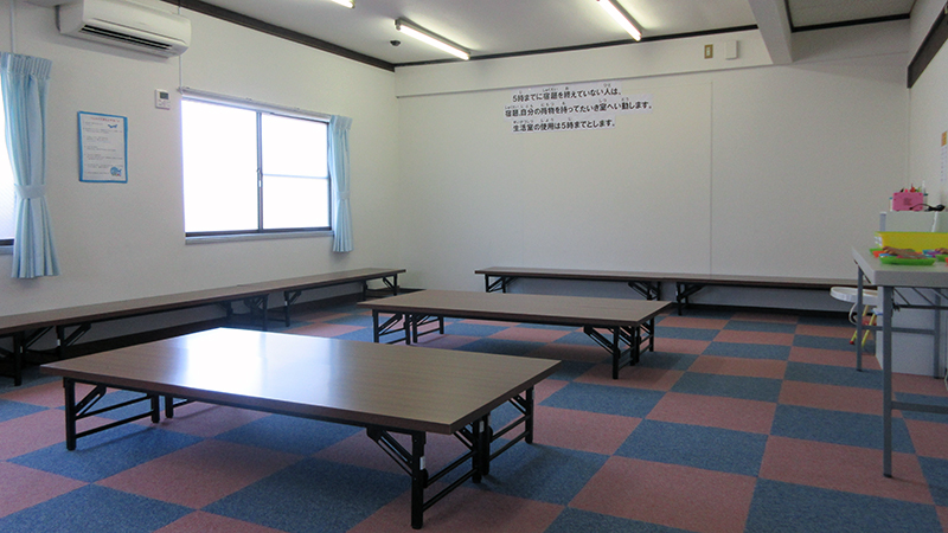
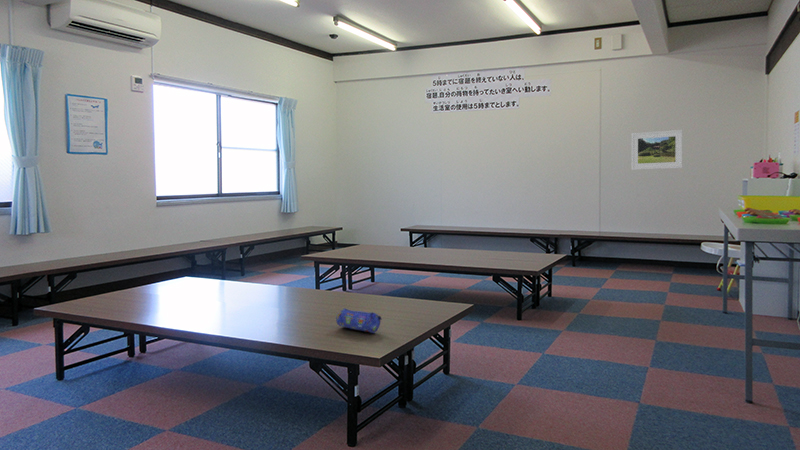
+ pencil case [335,307,383,334]
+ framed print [630,129,683,171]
